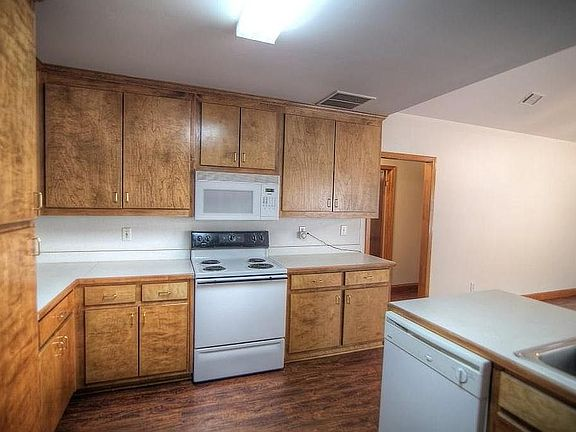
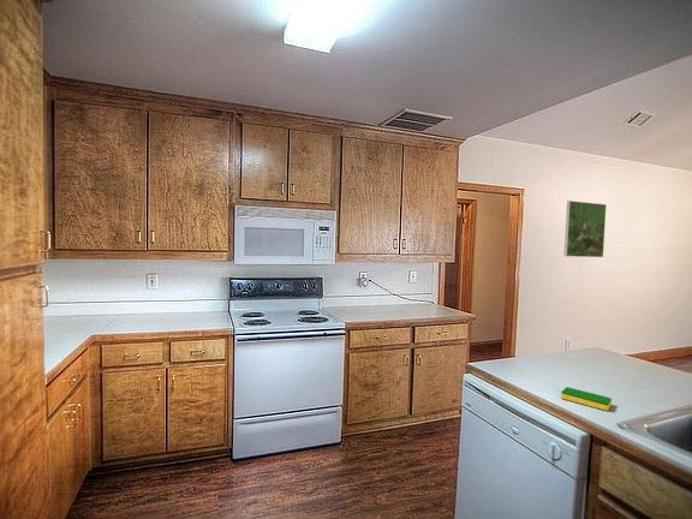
+ dish sponge [560,386,613,412]
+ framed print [563,199,608,258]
